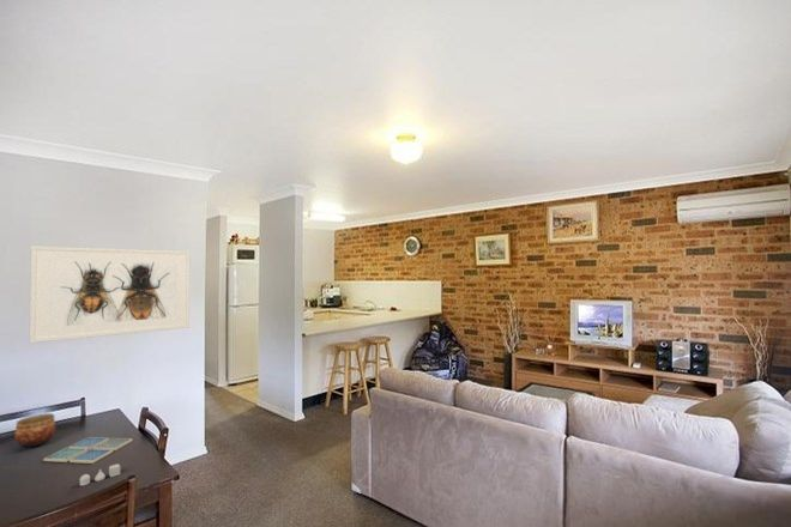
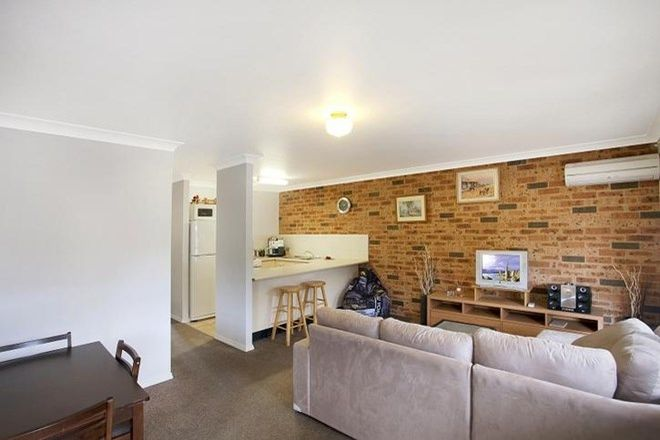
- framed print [28,244,191,345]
- drink coaster [42,436,134,465]
- bowl [13,412,56,448]
- salt and pepper shaker set [78,462,121,486]
